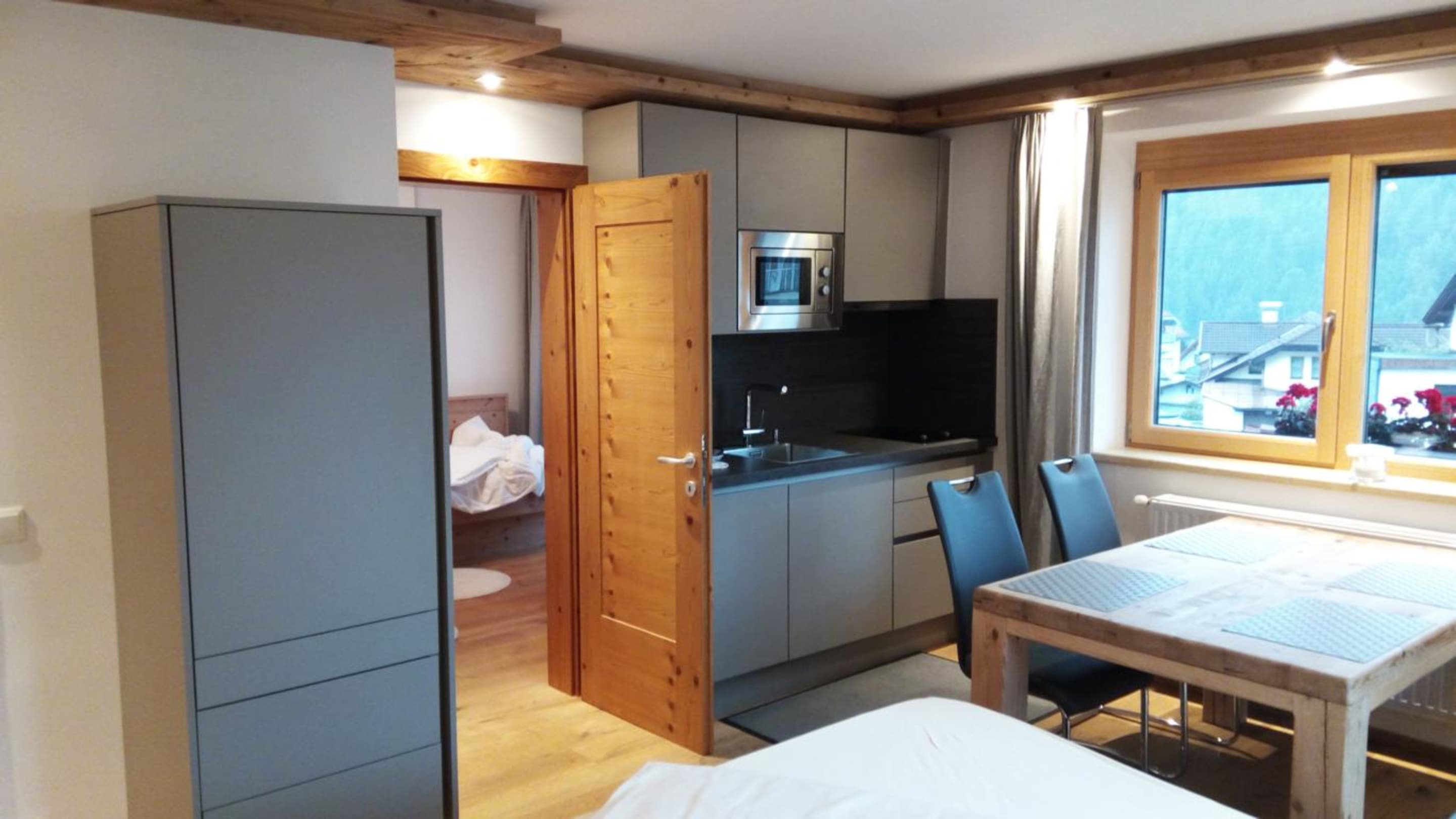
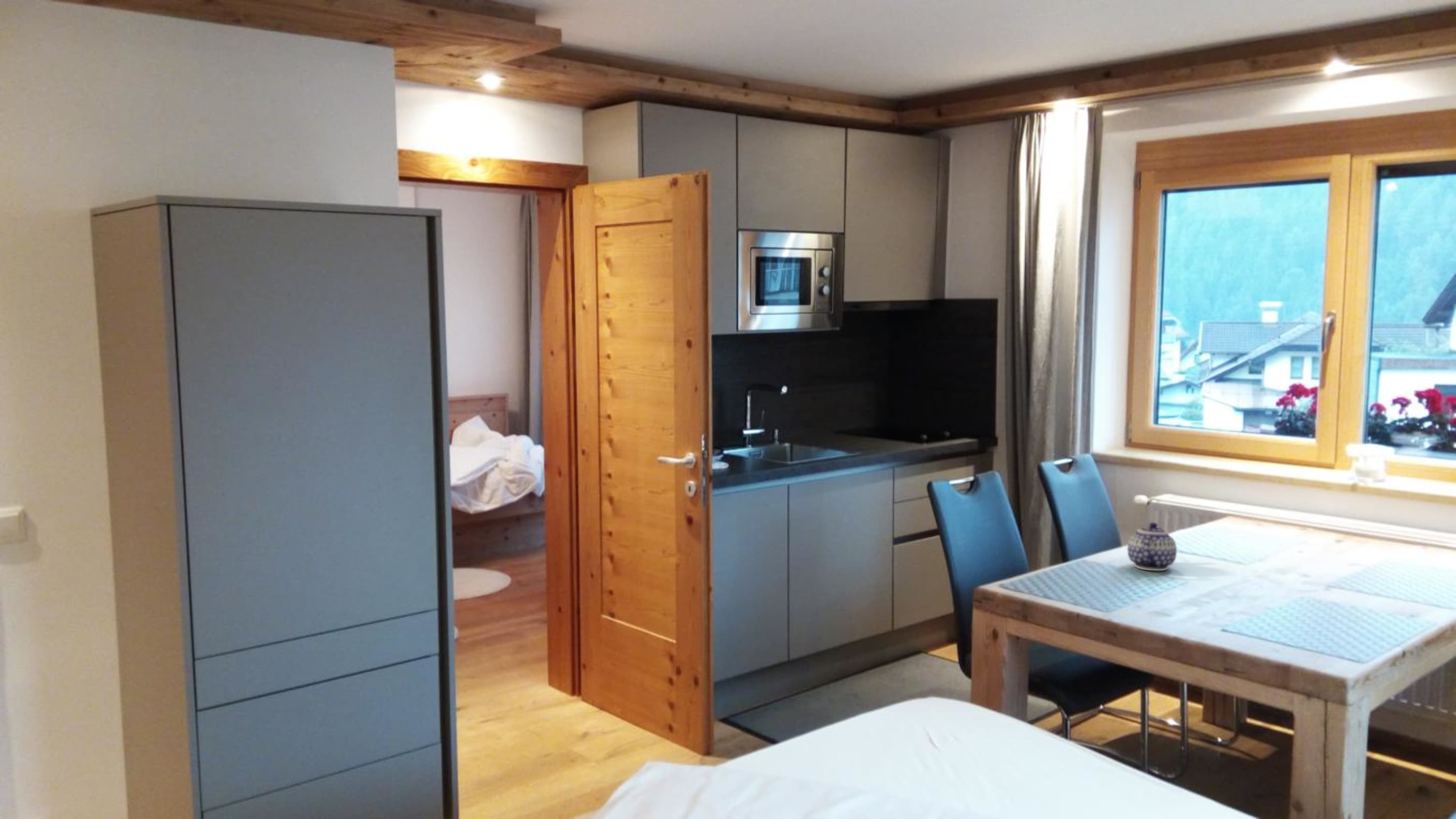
+ teapot [1127,522,1177,571]
